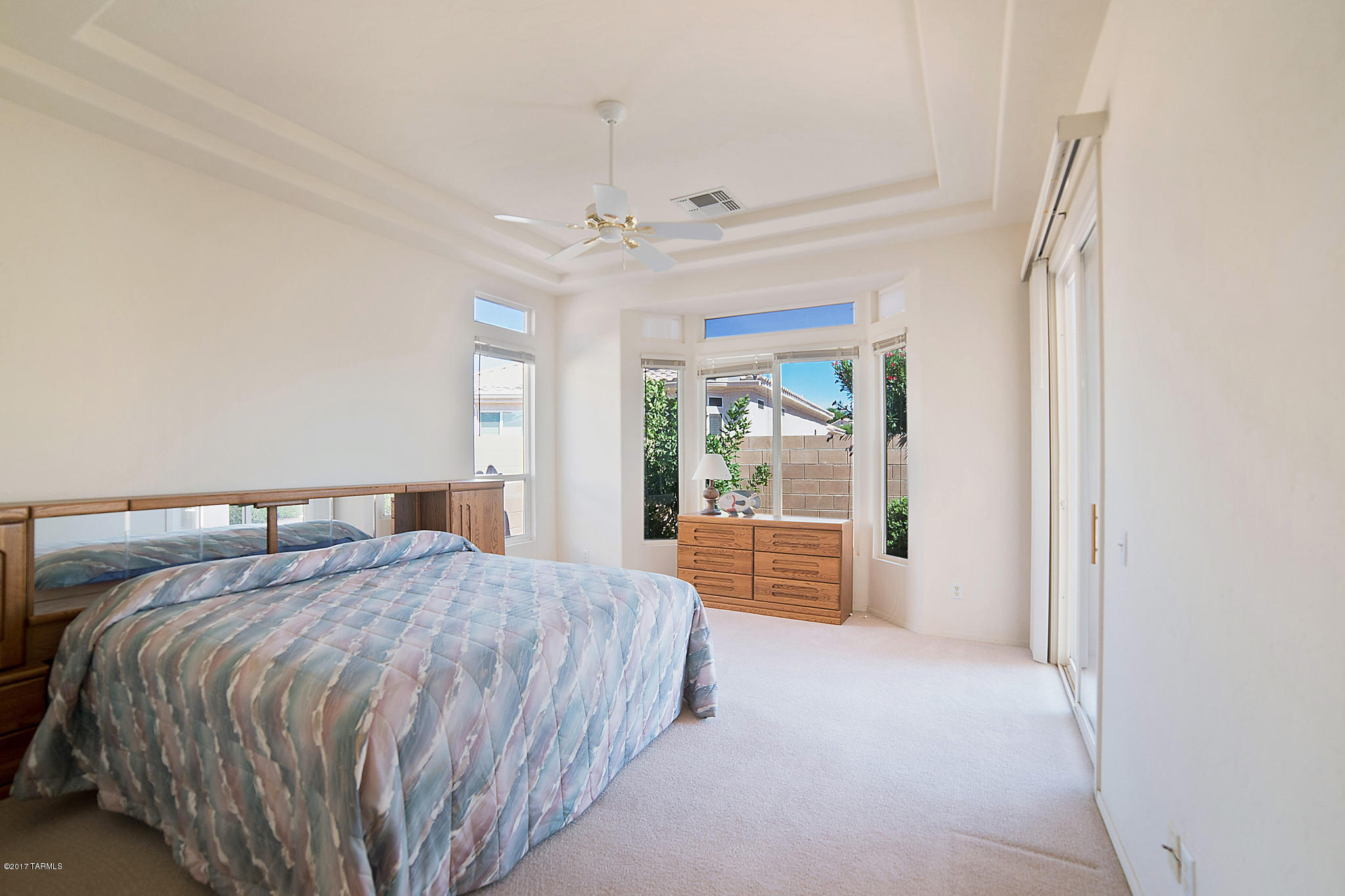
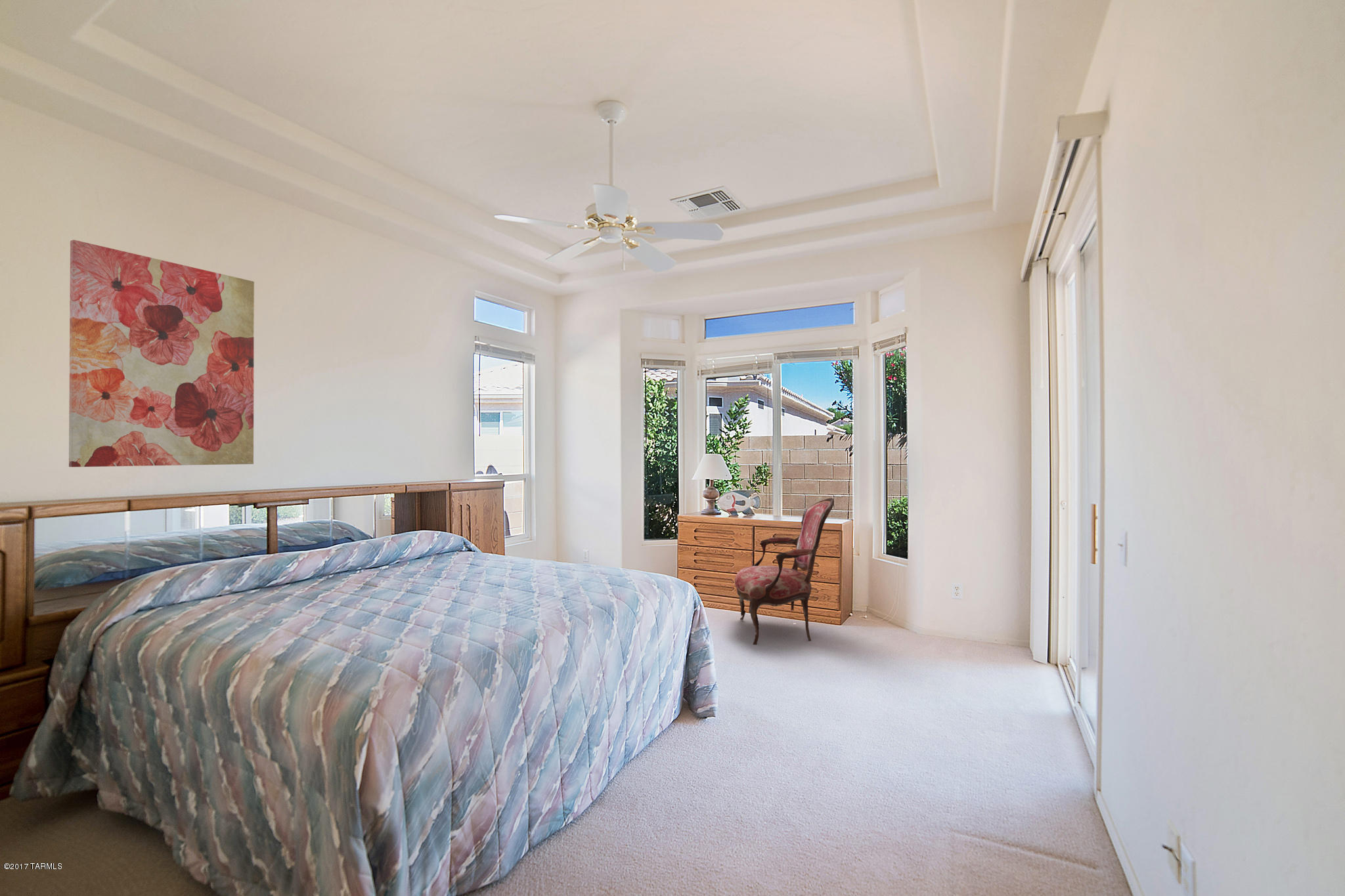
+ wall art [68,239,255,467]
+ armchair [734,497,835,645]
